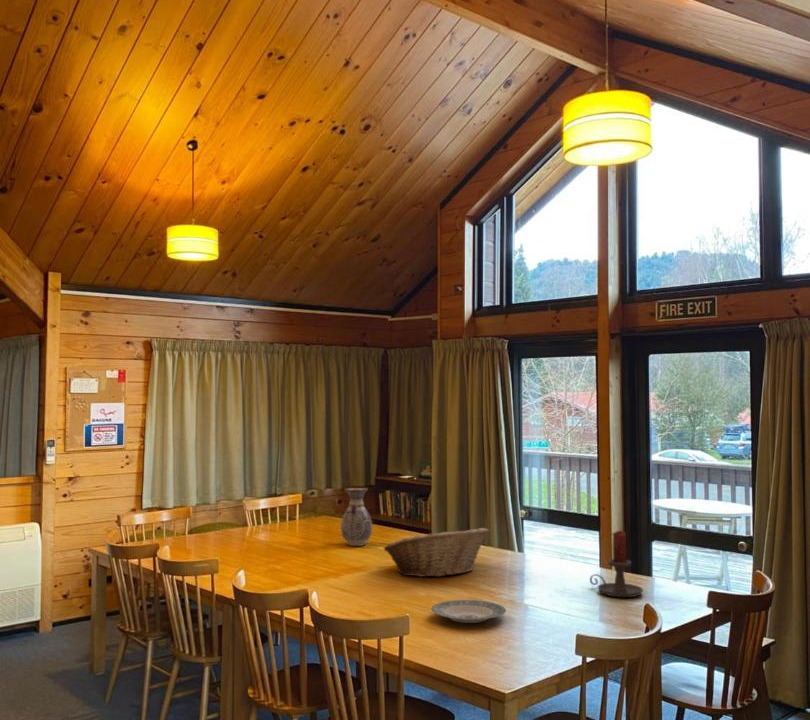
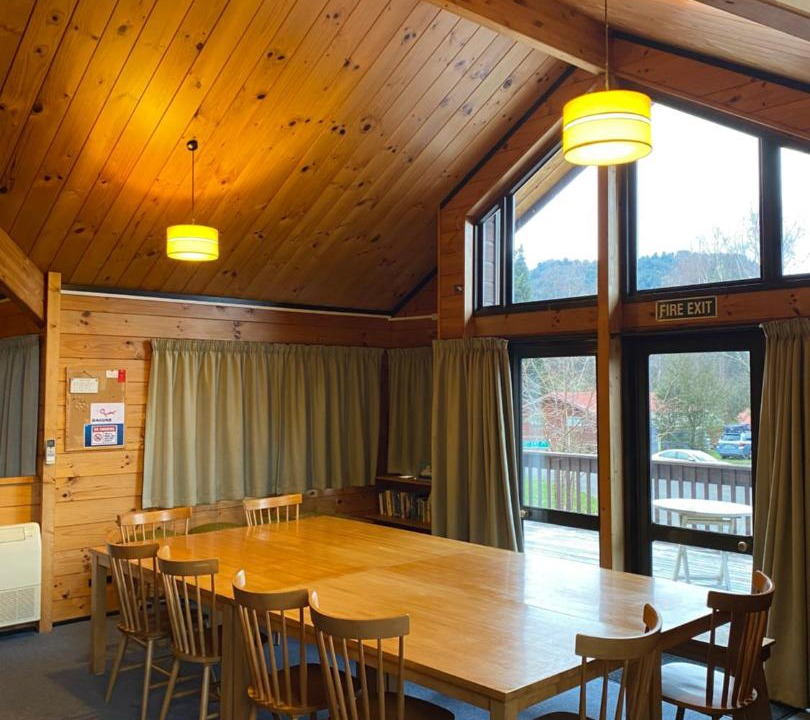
- fruit basket [383,527,490,578]
- vase [340,487,373,547]
- candle holder [589,530,644,598]
- plate [430,599,507,624]
